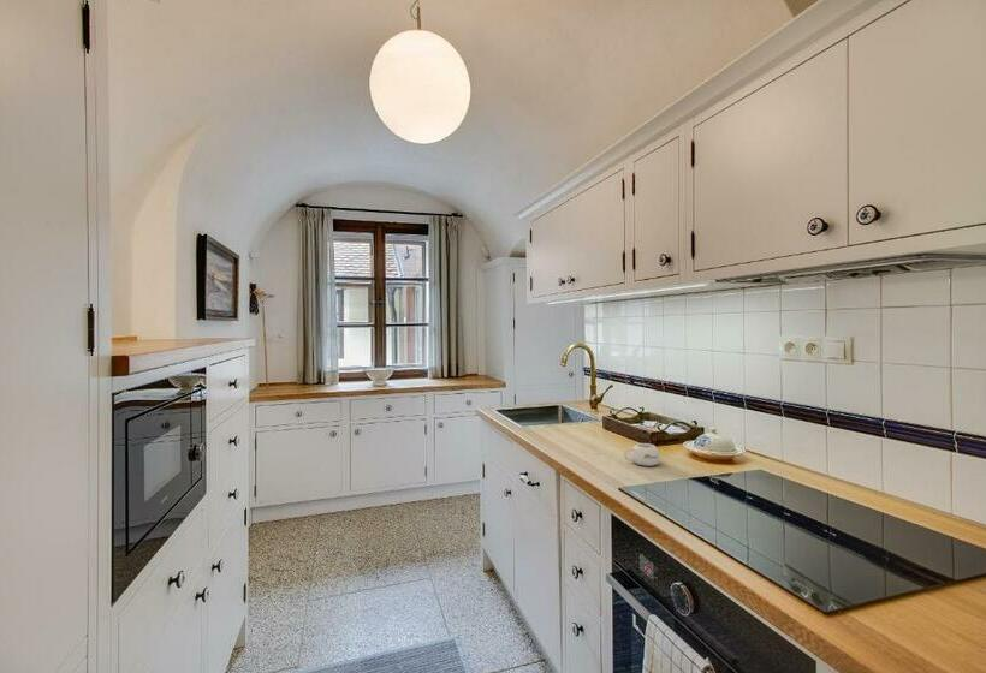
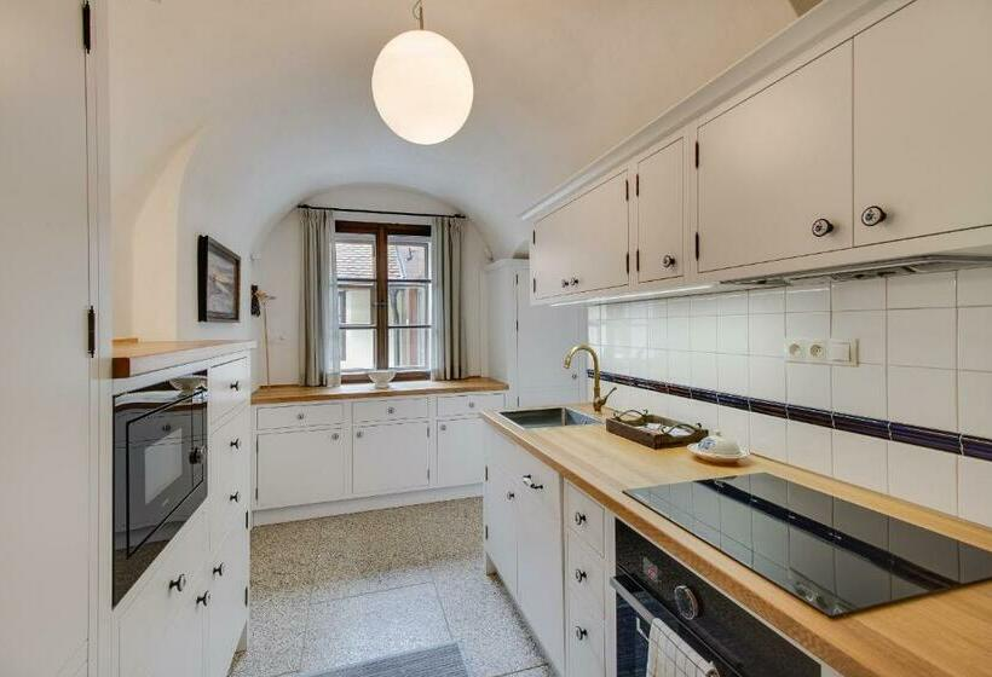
- mug [623,442,661,467]
